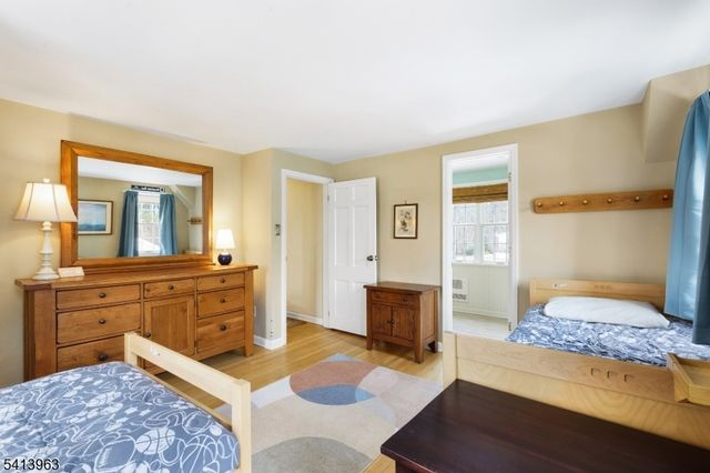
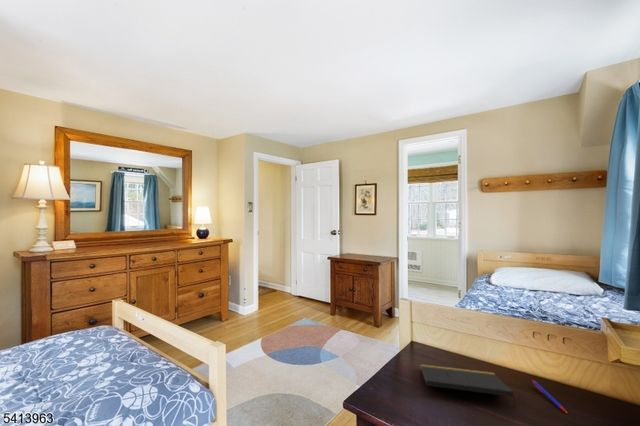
+ notepad [420,363,517,409]
+ pen [531,379,568,414]
